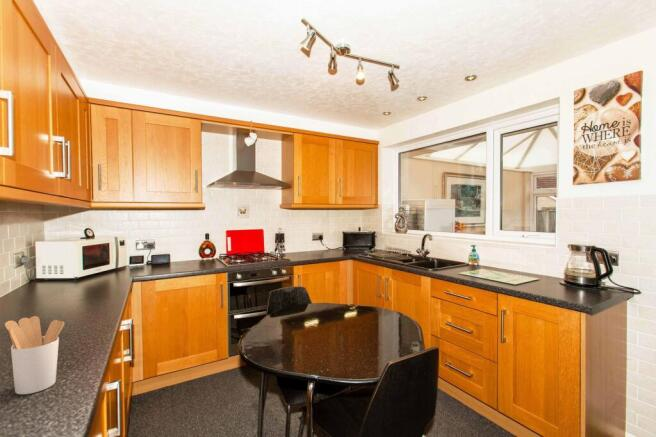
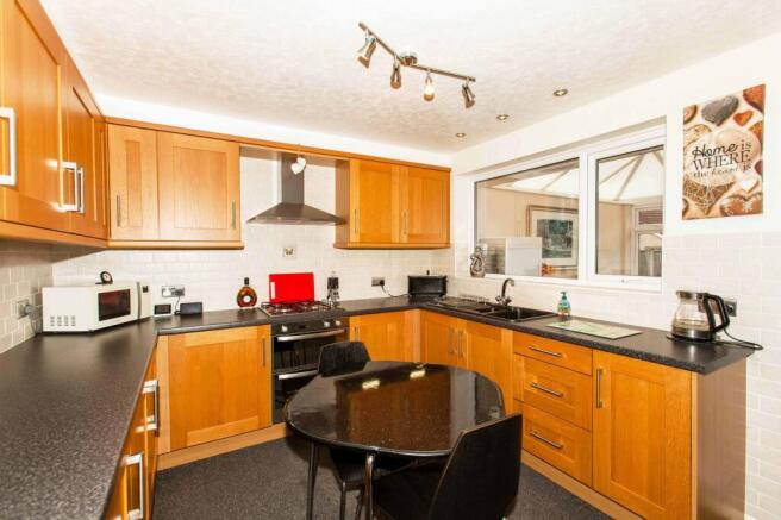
- utensil holder [4,315,65,395]
